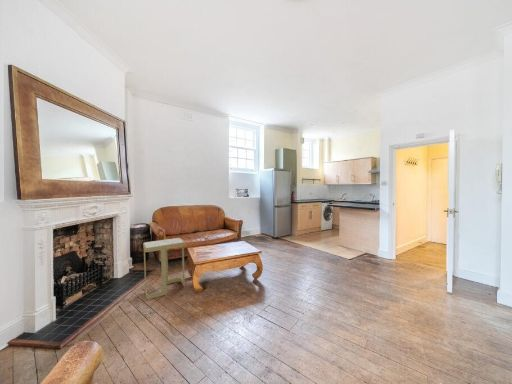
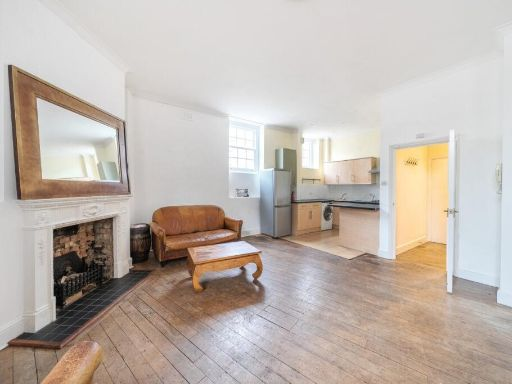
- side table [142,237,186,300]
